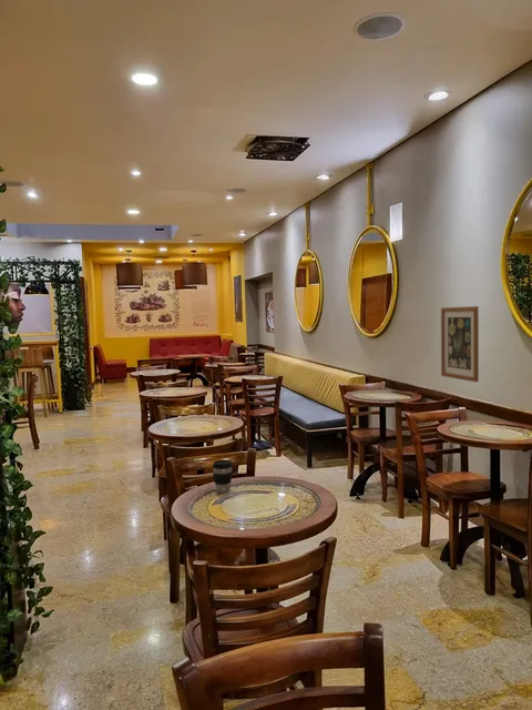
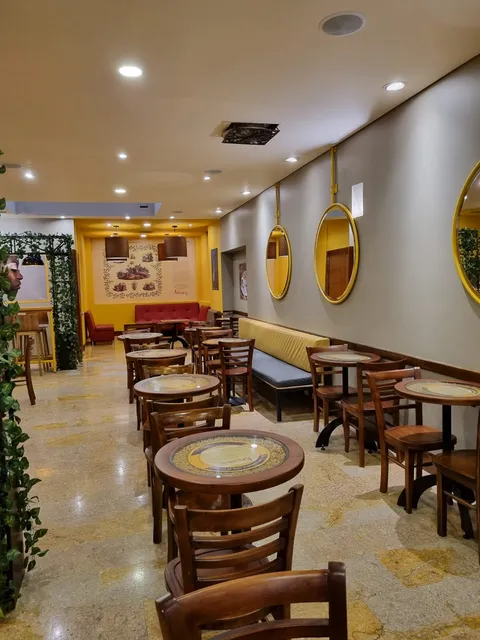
- wall art [440,305,480,383]
- coffee cup [212,459,234,494]
